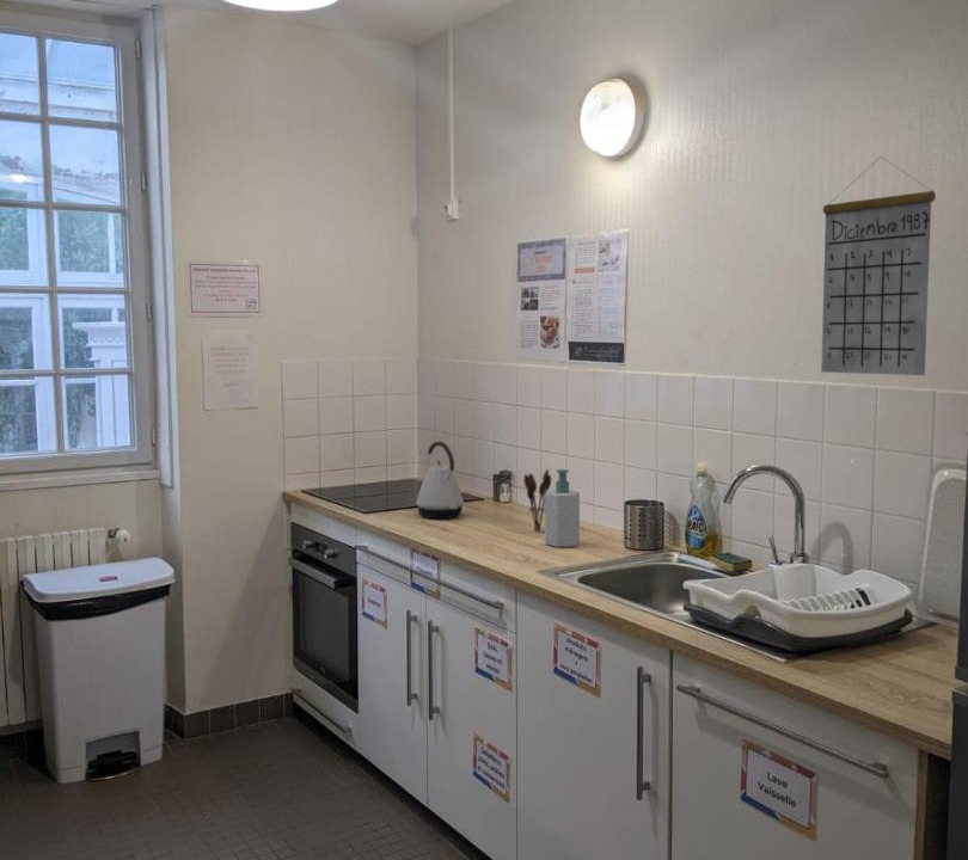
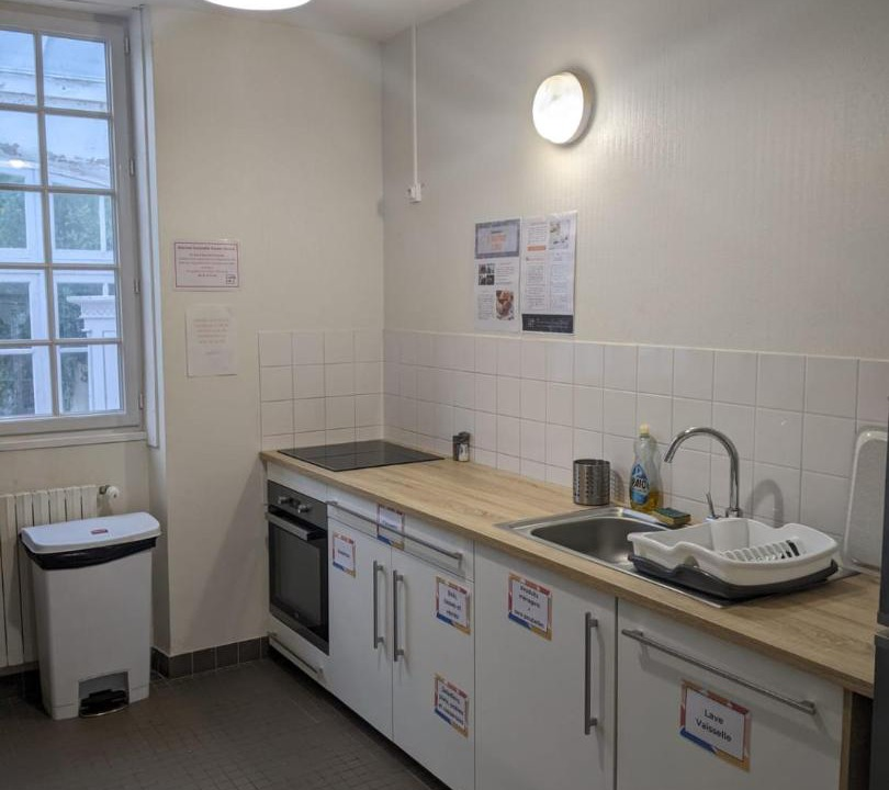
- soap bottle [544,468,581,548]
- calendar [820,155,937,376]
- kettle [415,441,465,520]
- utensil holder [522,468,552,533]
